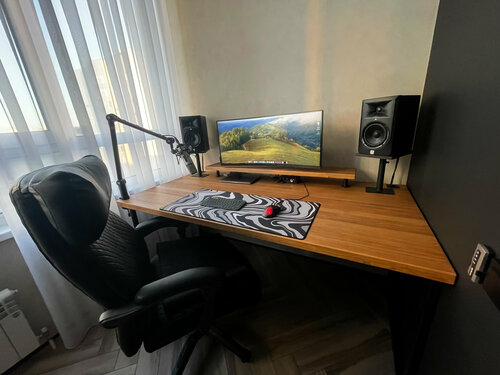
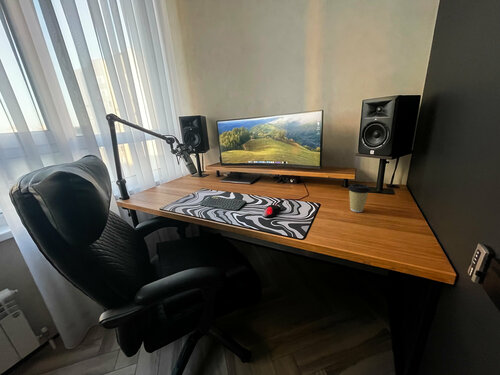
+ coffee cup [347,183,372,213]
